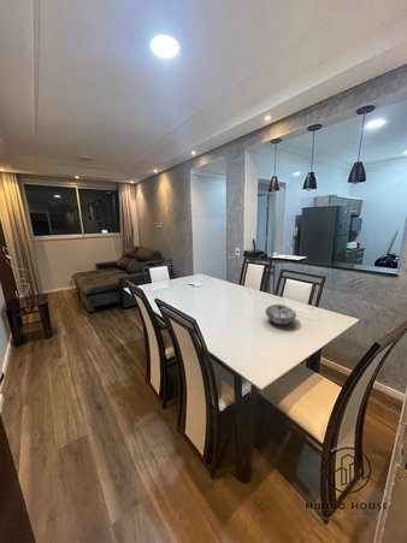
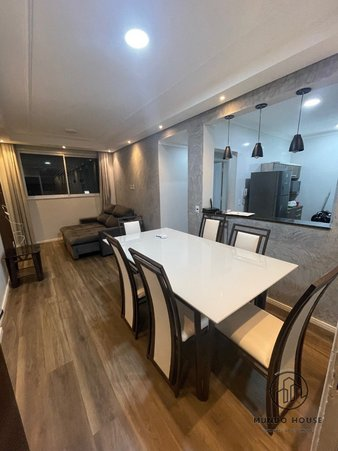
- decorative bowl [265,303,297,325]
